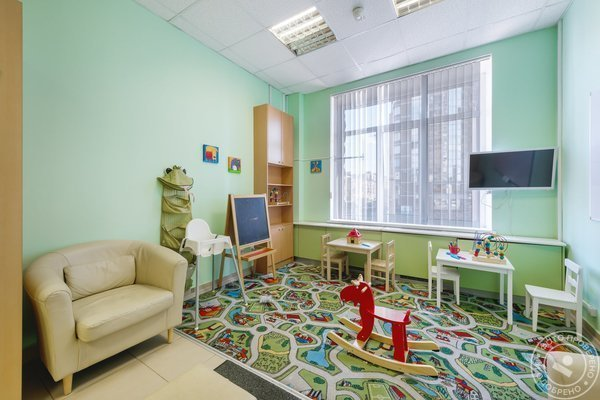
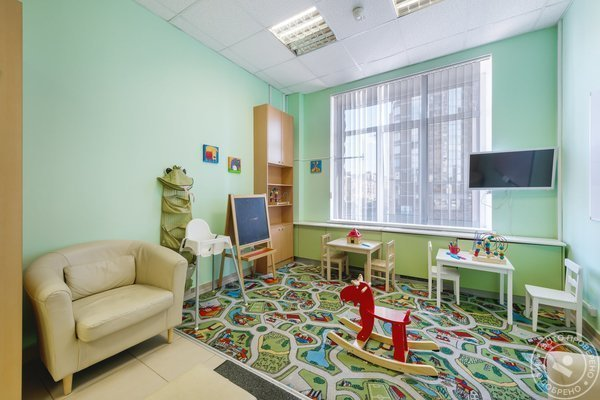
- plush toy [256,294,275,313]
